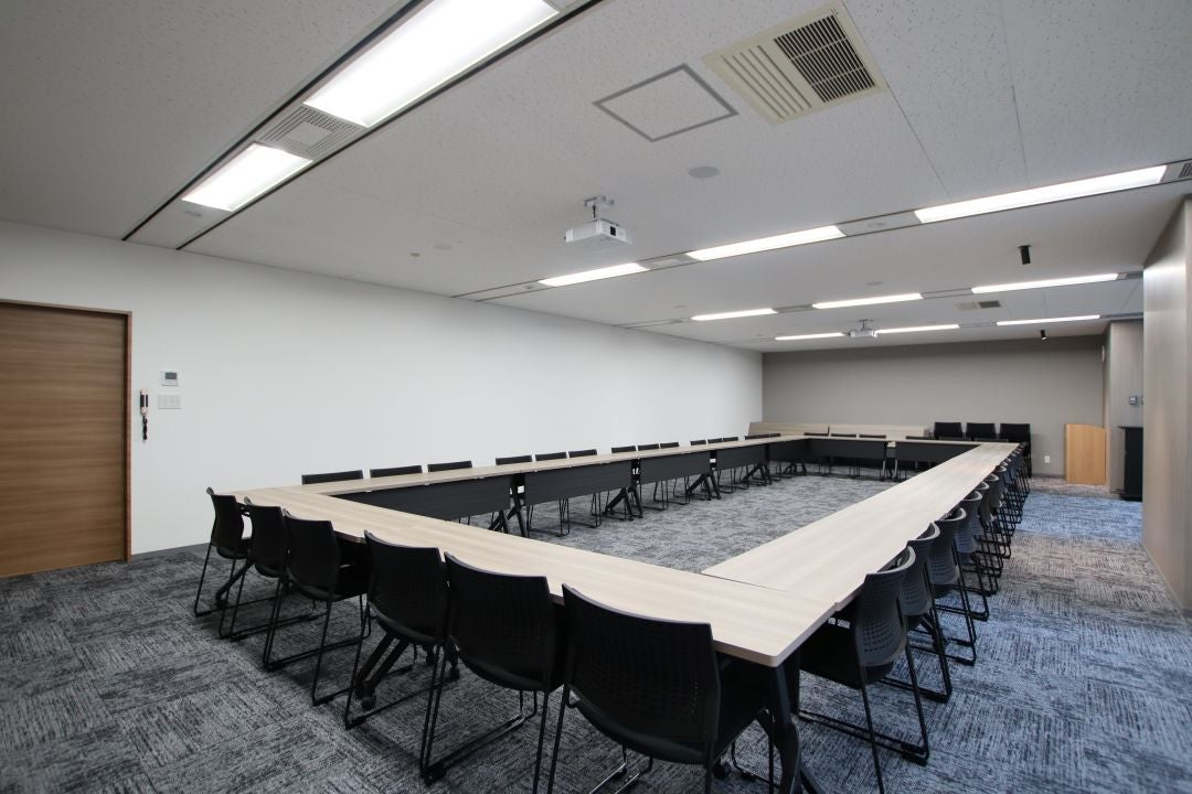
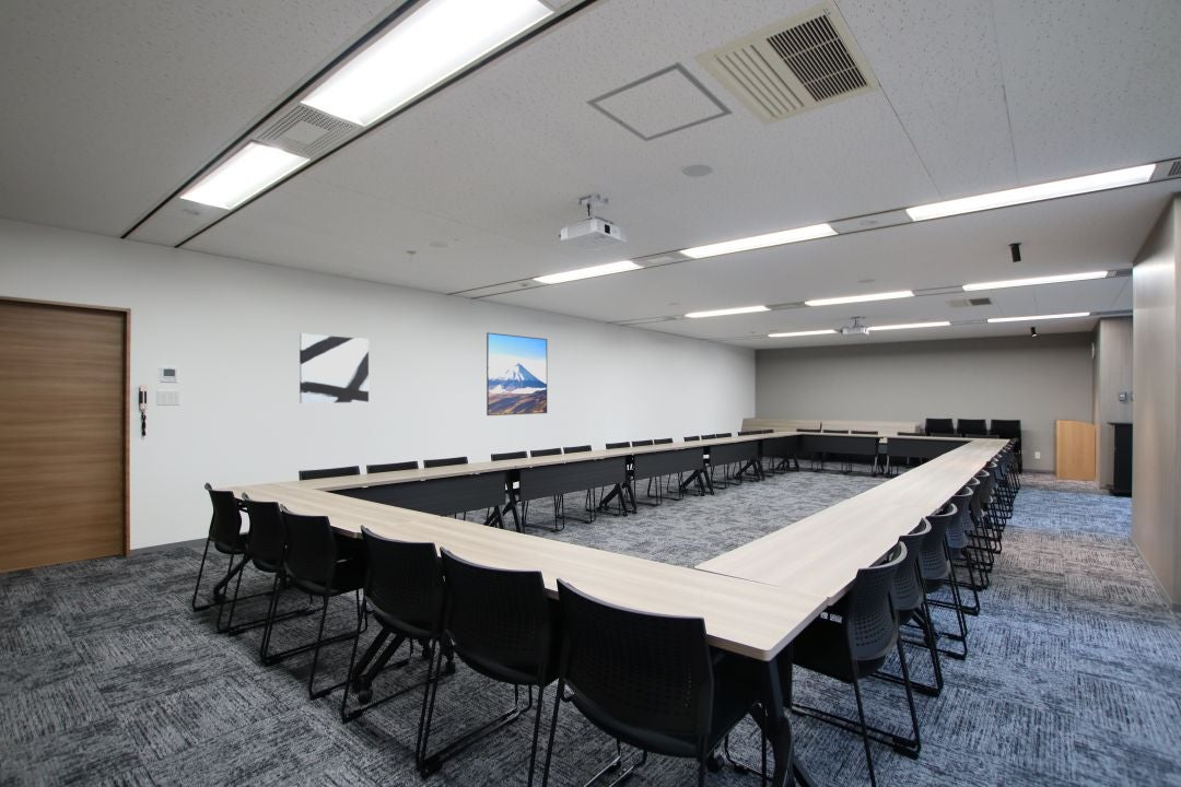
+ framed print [486,331,548,416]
+ wall art [299,332,370,404]
